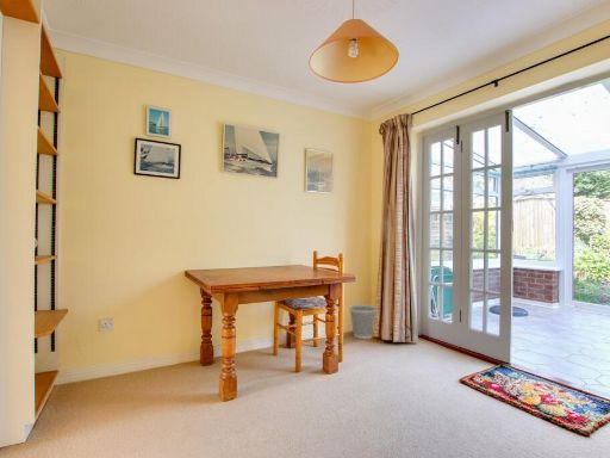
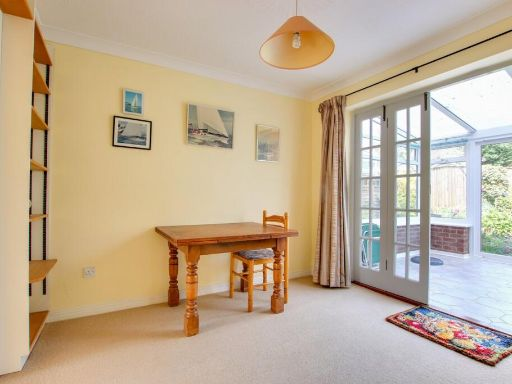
- wastebasket [348,303,378,340]
